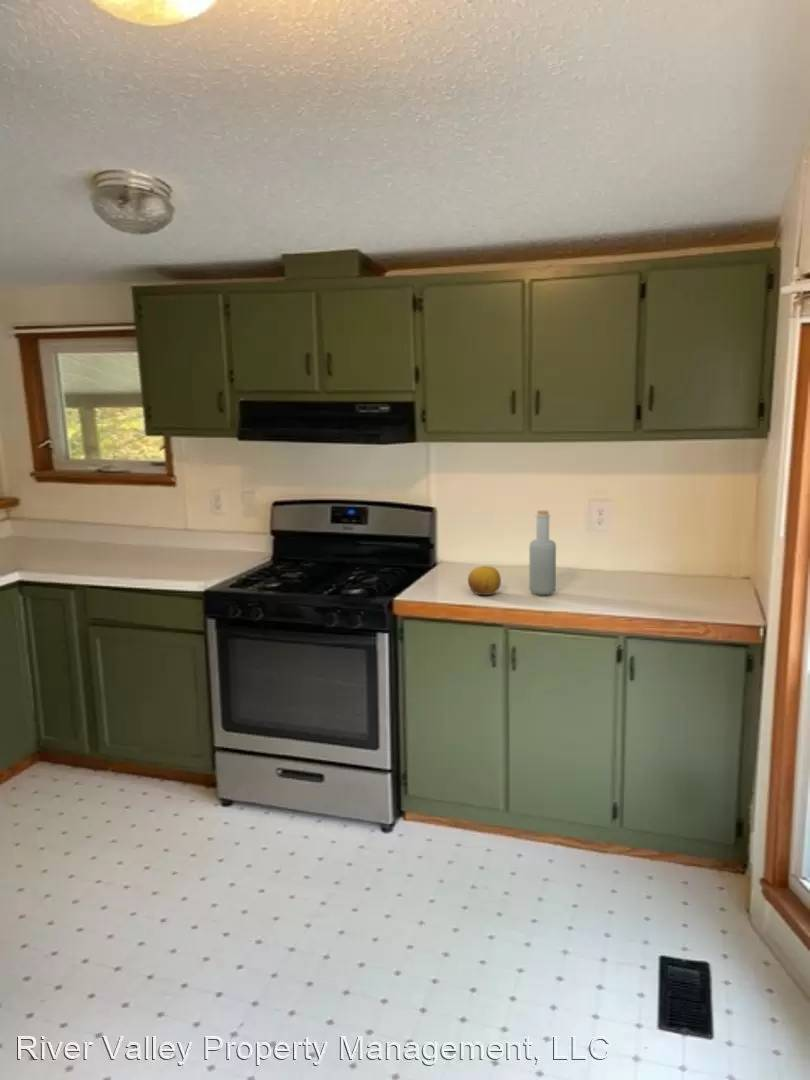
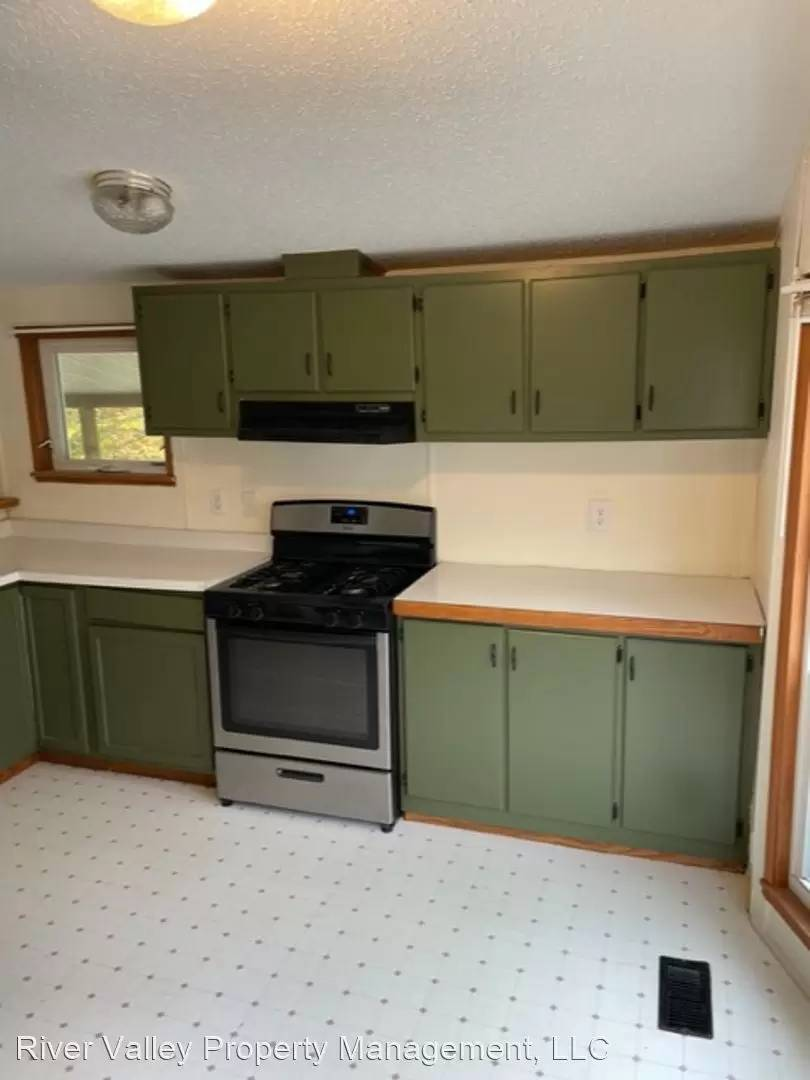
- bottle [528,510,557,596]
- fruit [467,565,502,596]
